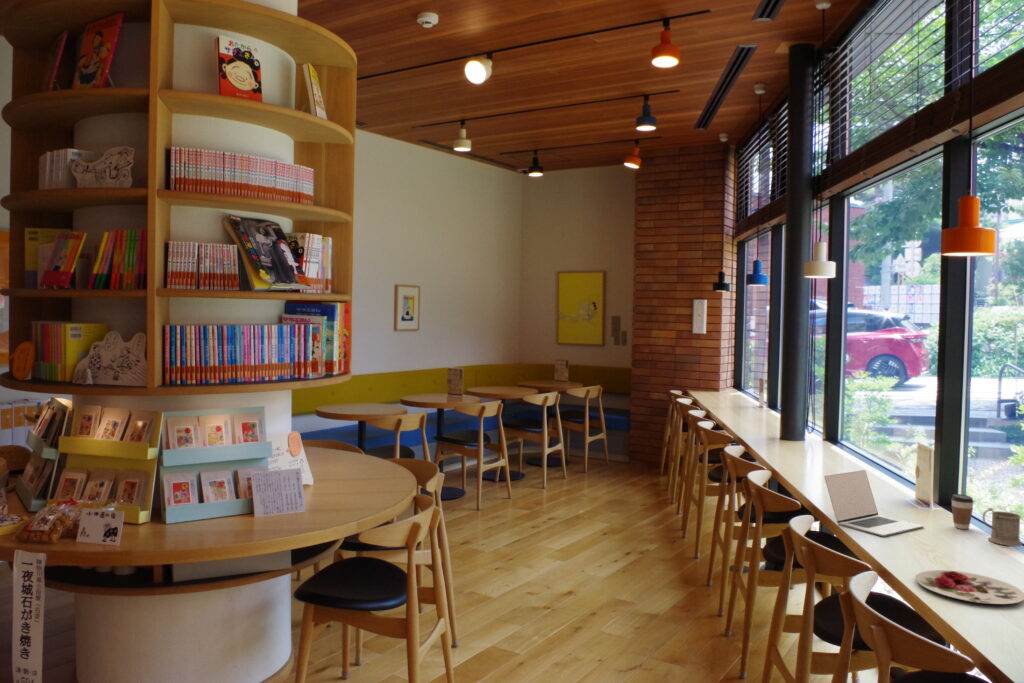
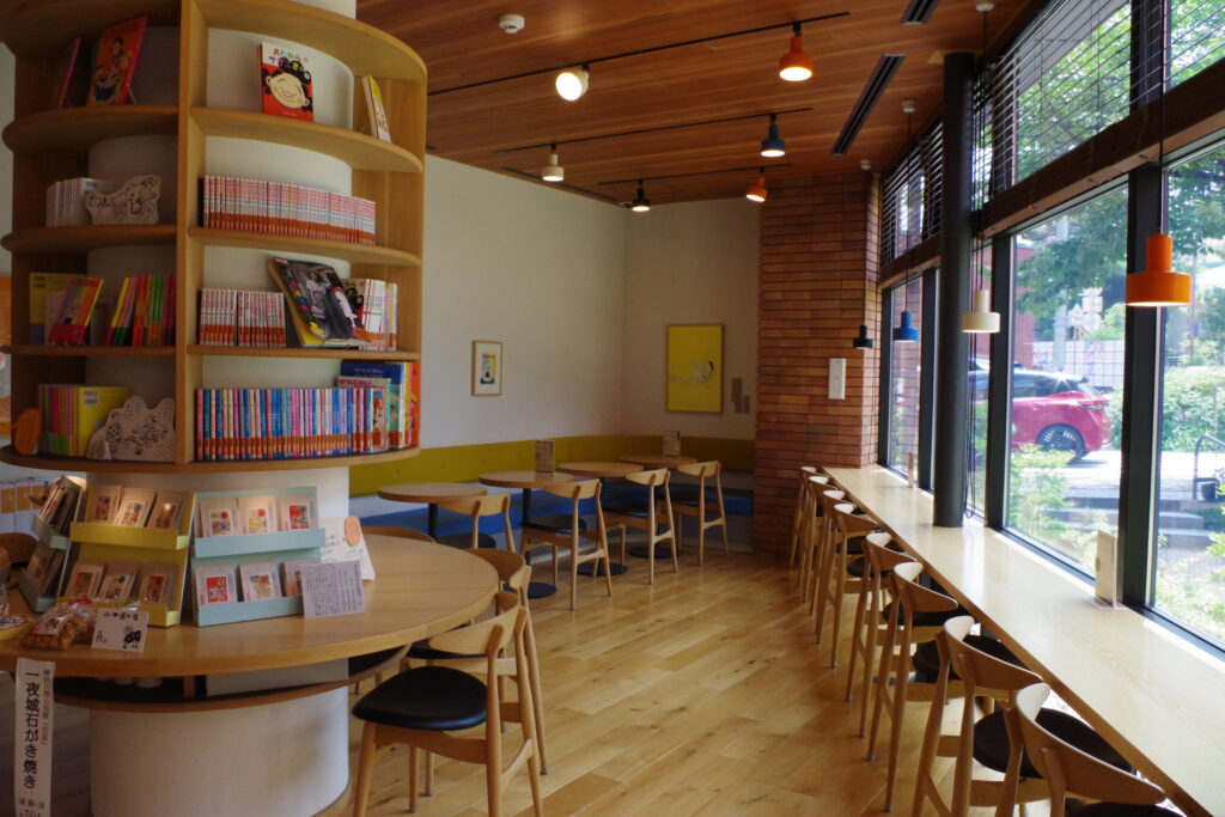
- plate [914,569,1024,605]
- mug [982,507,1023,547]
- coffee cup [950,493,975,530]
- laptop [824,469,924,538]
